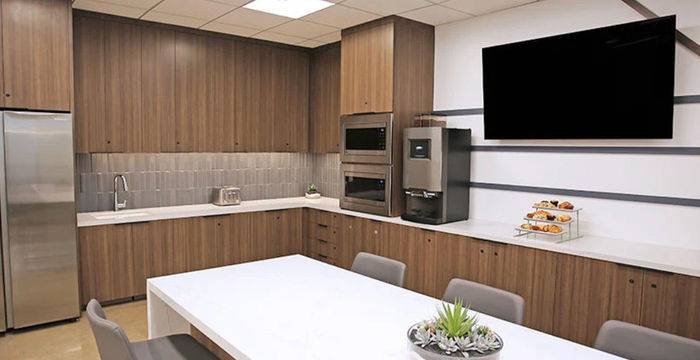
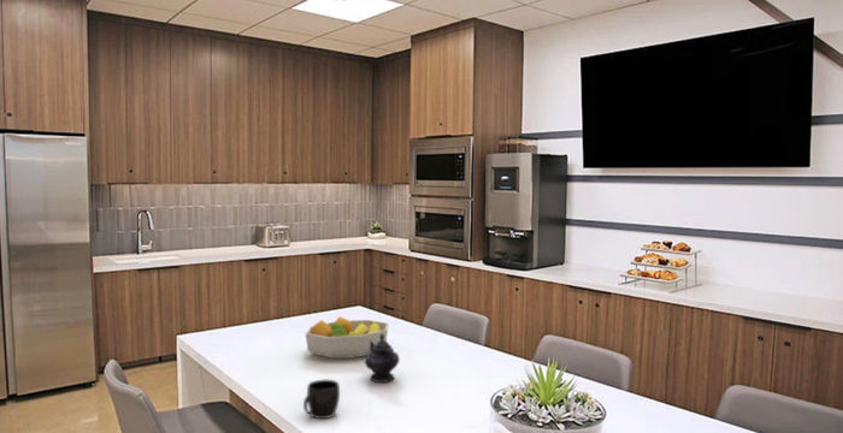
+ teapot [364,333,401,384]
+ mug [302,378,341,420]
+ fruit bowl [303,315,390,360]
